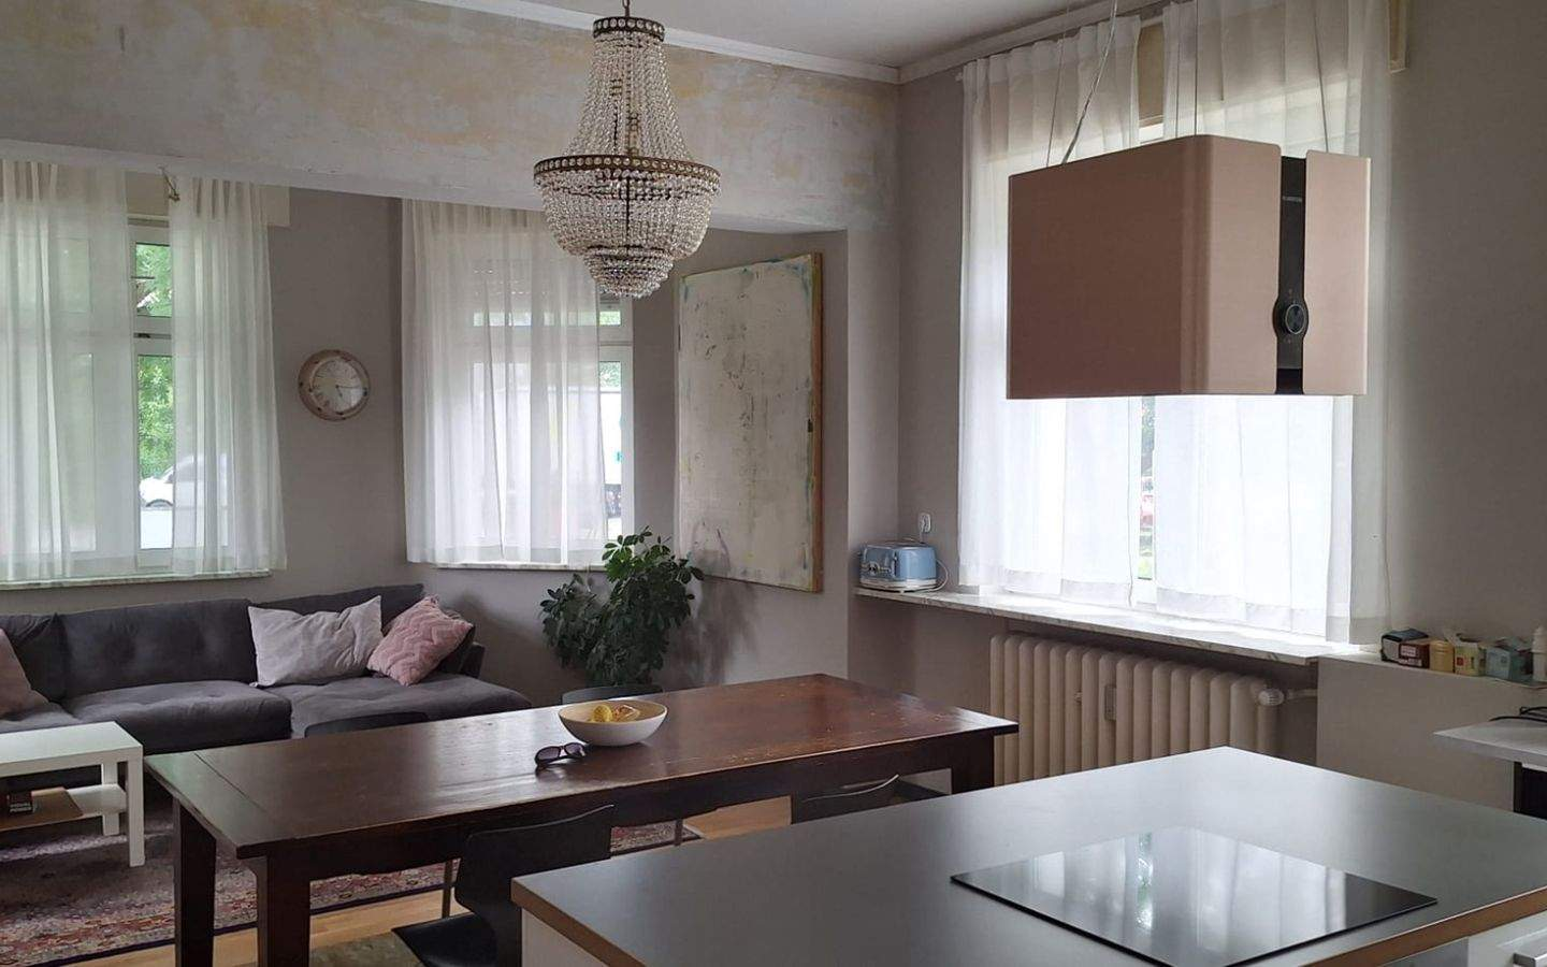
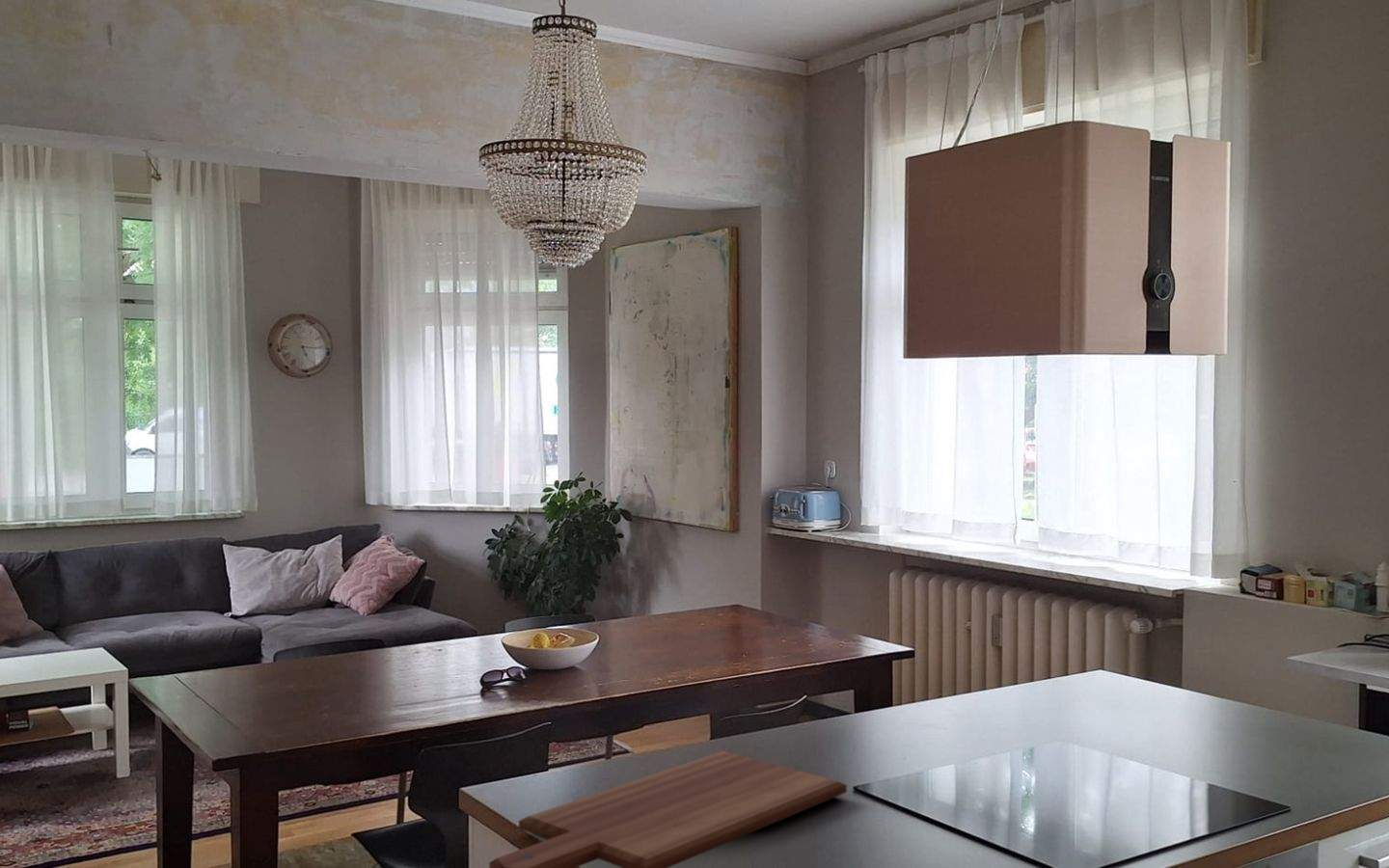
+ cutting board [488,750,848,868]
